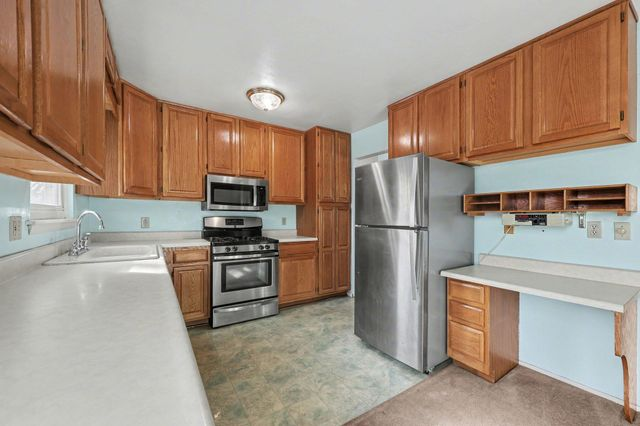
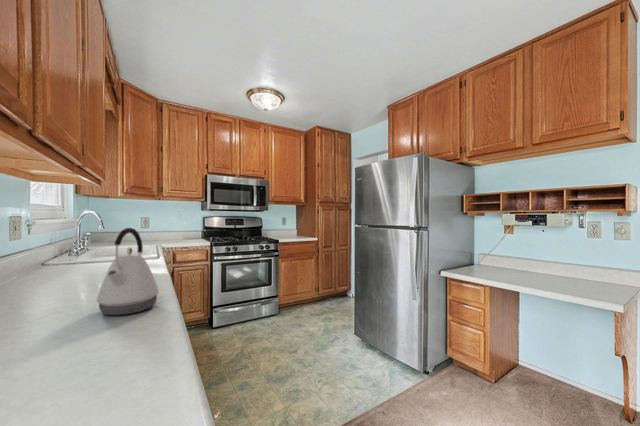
+ kettle [96,227,160,316]
